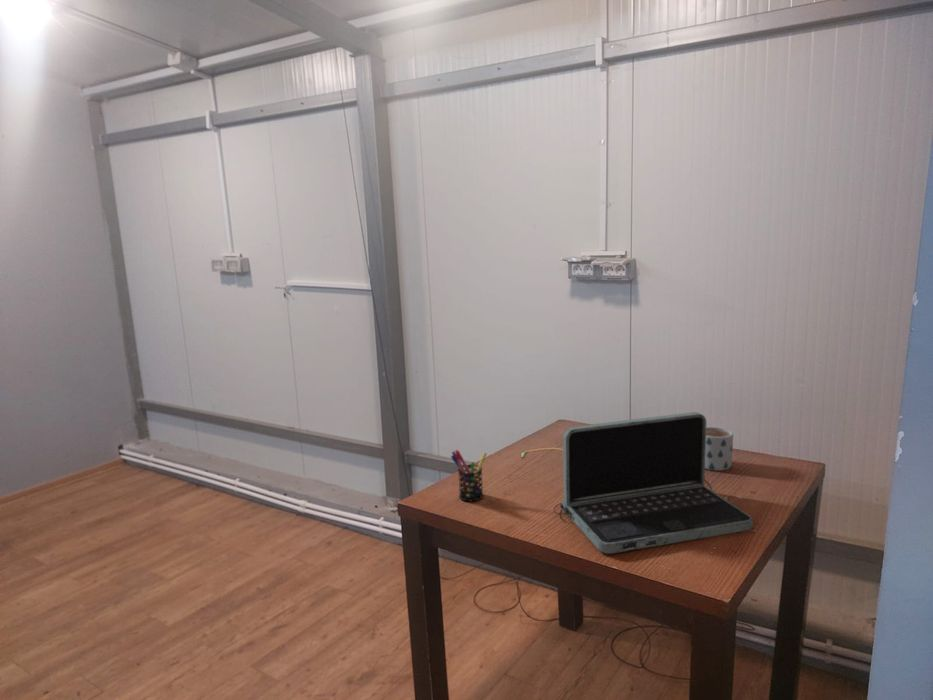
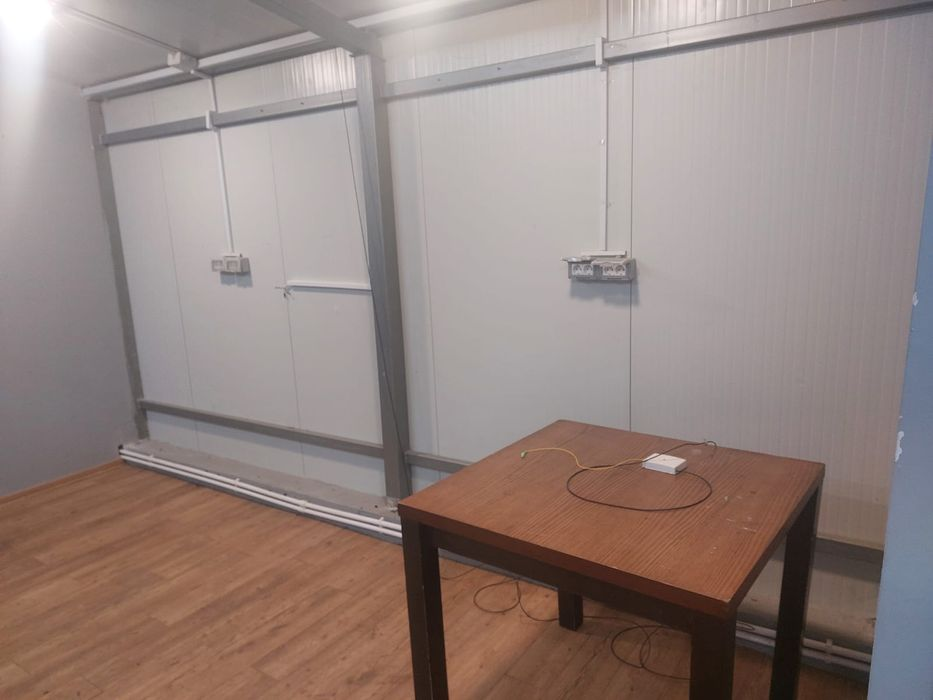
- pen holder [450,449,488,502]
- mug [705,426,734,472]
- laptop [553,411,754,555]
